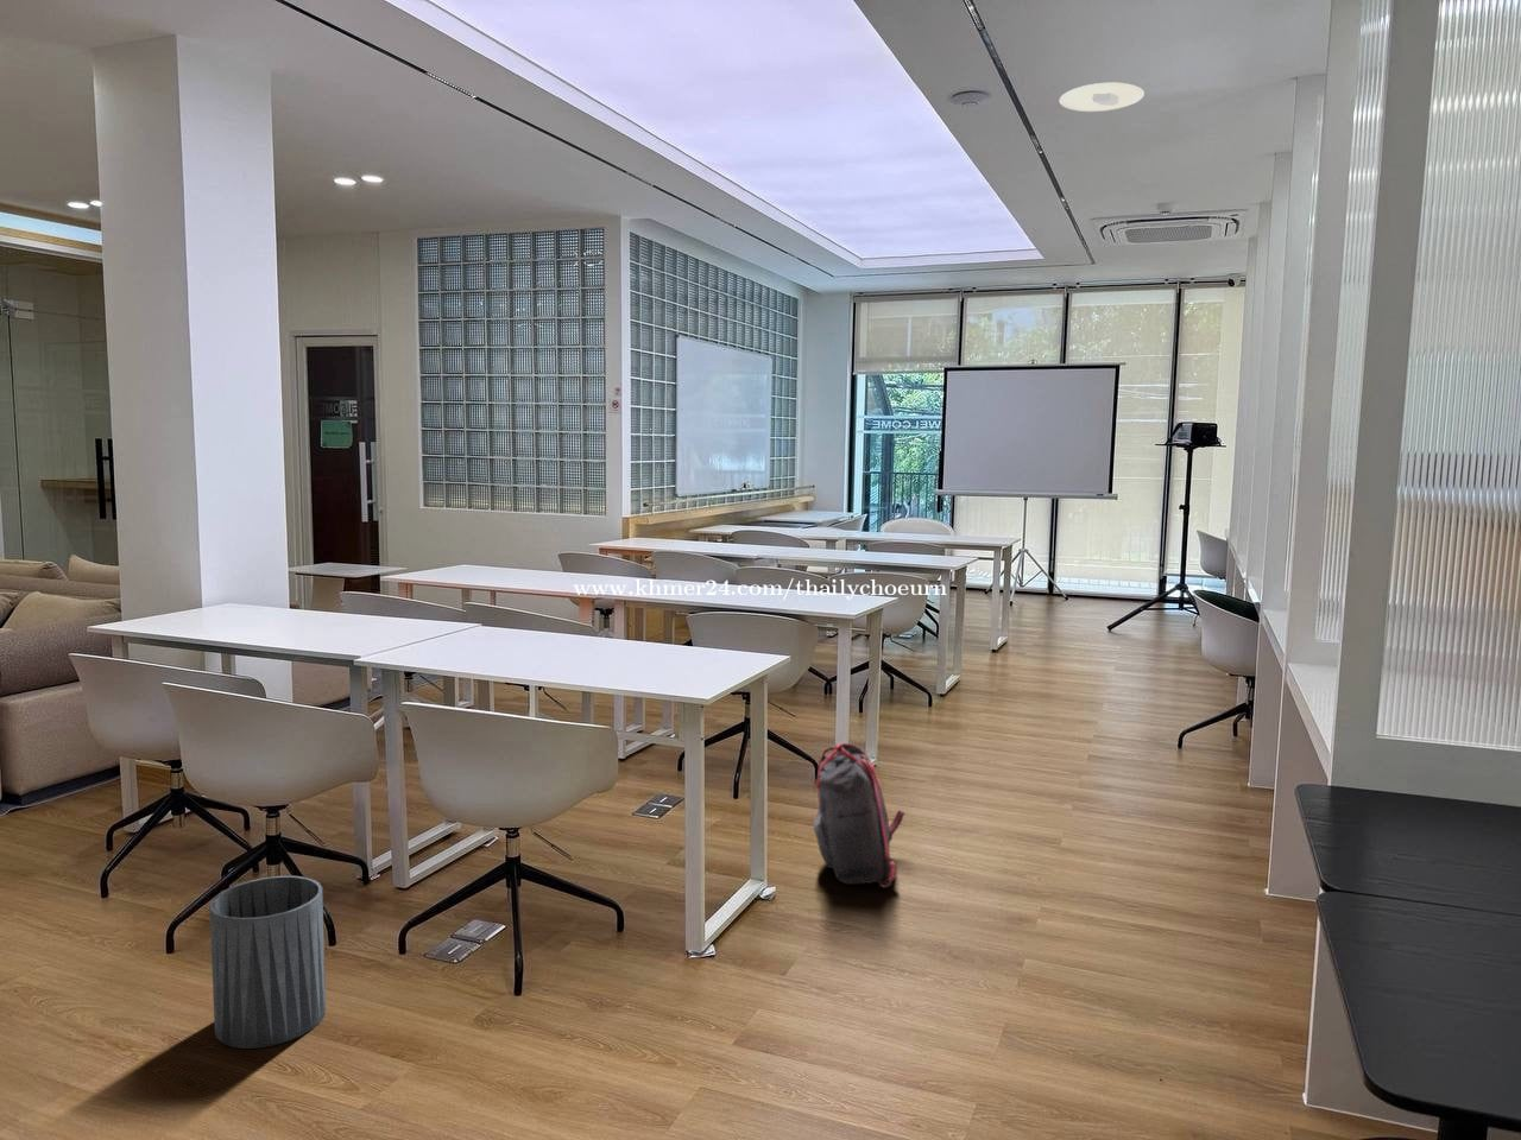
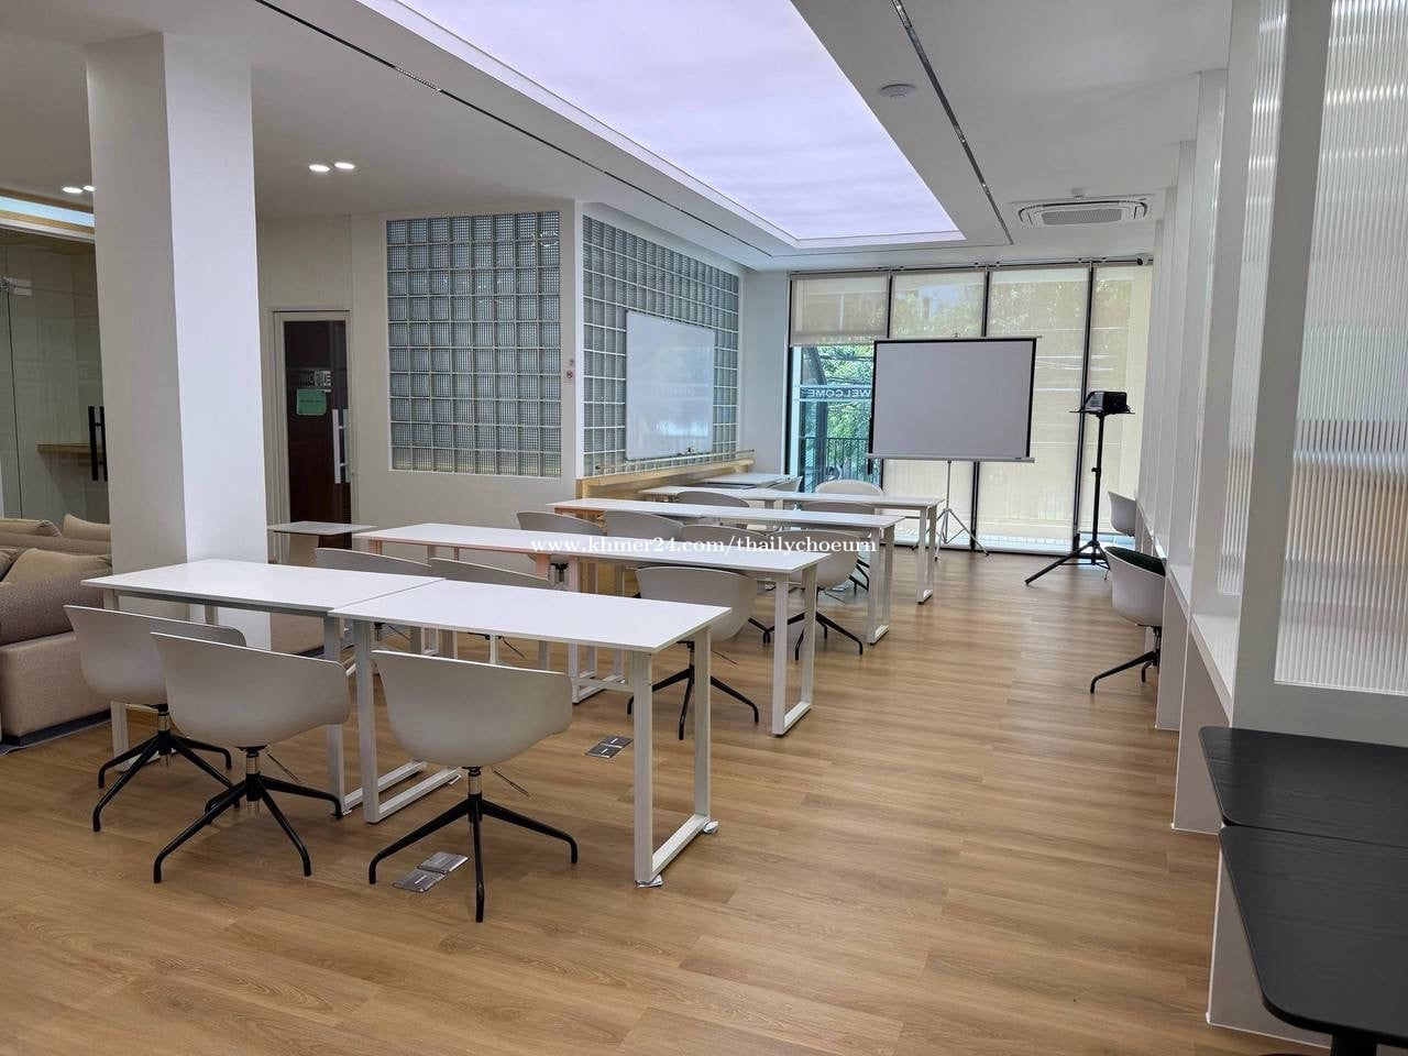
- recessed light [1059,81,1145,113]
- backpack [813,741,907,890]
- trash can [208,875,327,1050]
